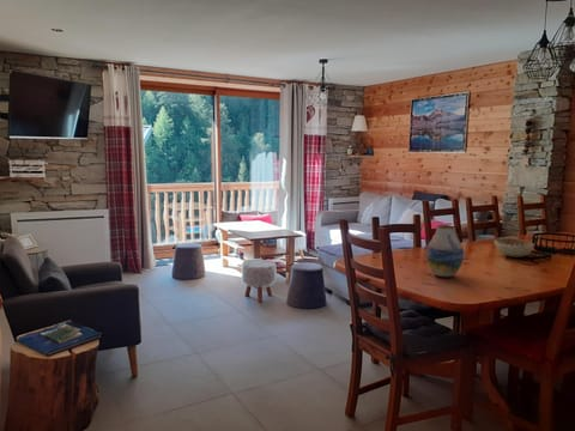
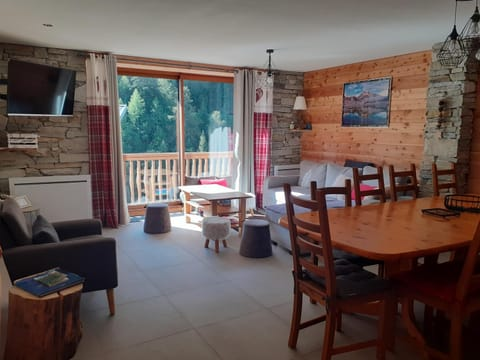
- decorative bowl [494,237,535,259]
- vase [425,224,466,278]
